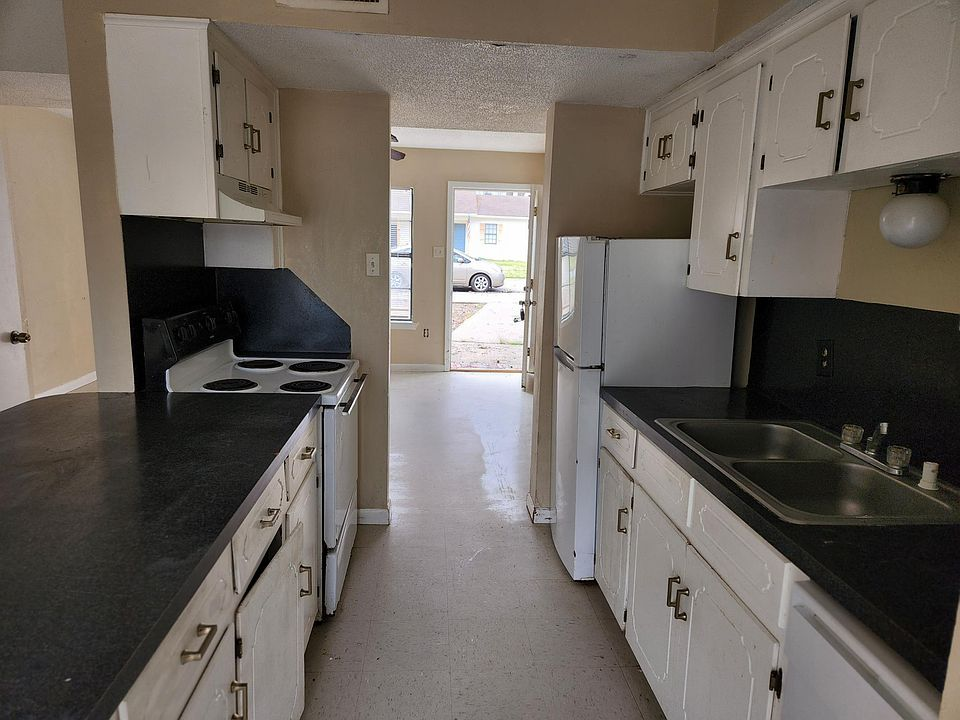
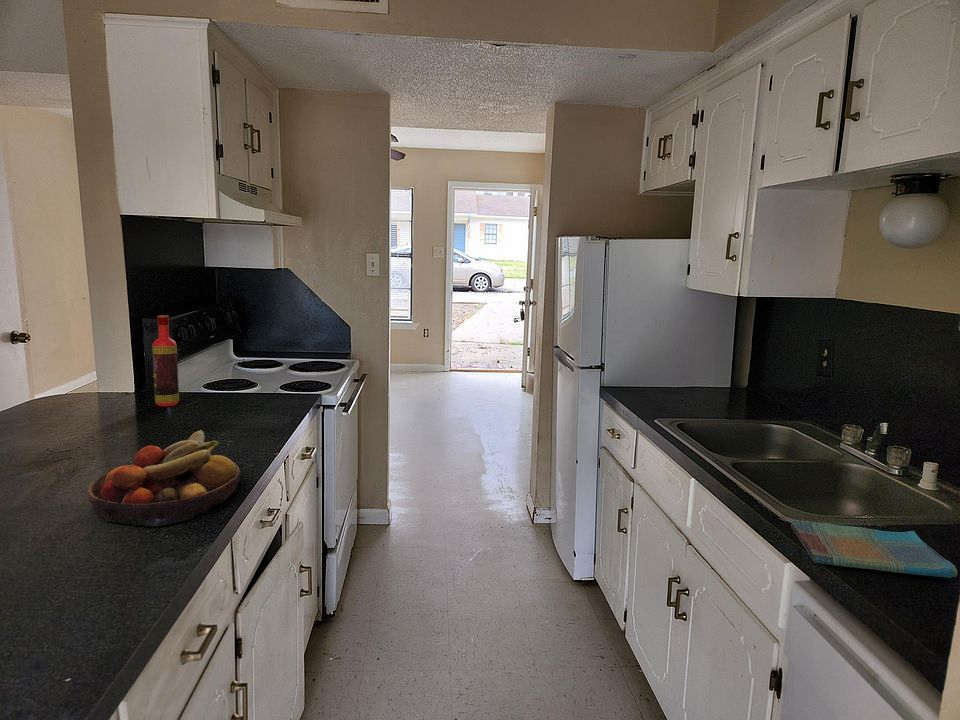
+ bottle [151,314,180,408]
+ dish towel [790,519,958,579]
+ fruit bowl [86,429,241,527]
